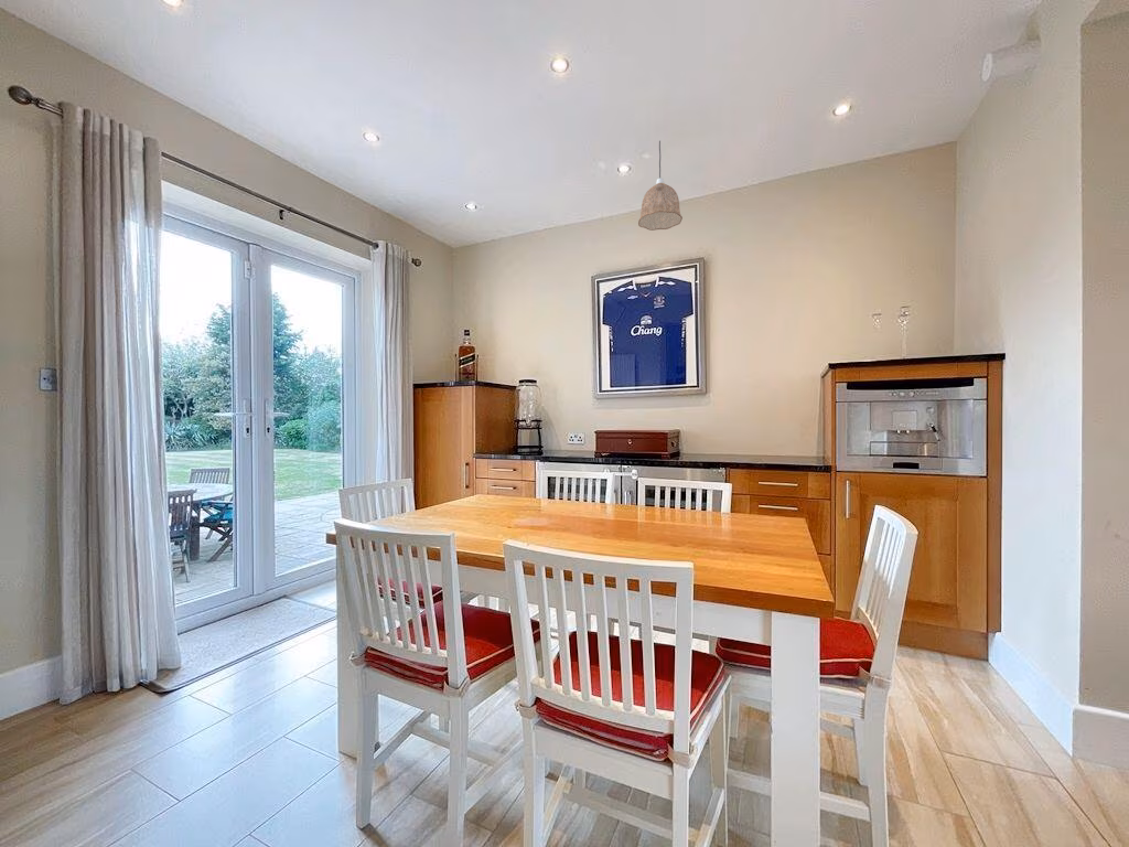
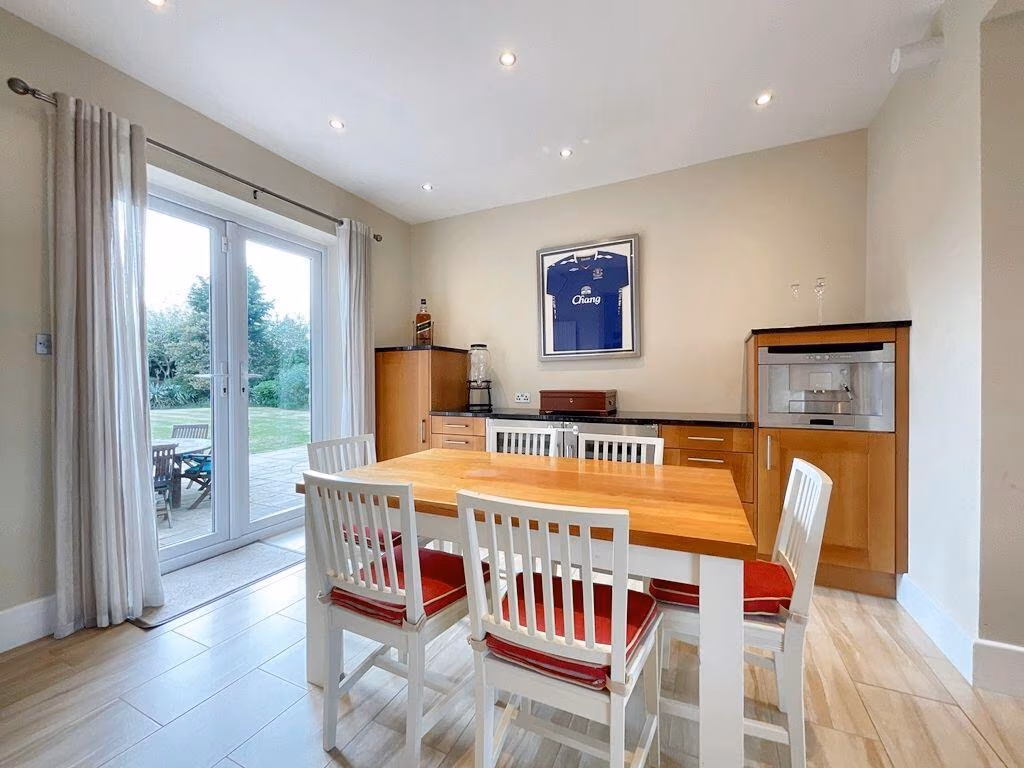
- pendant lamp [637,140,684,232]
